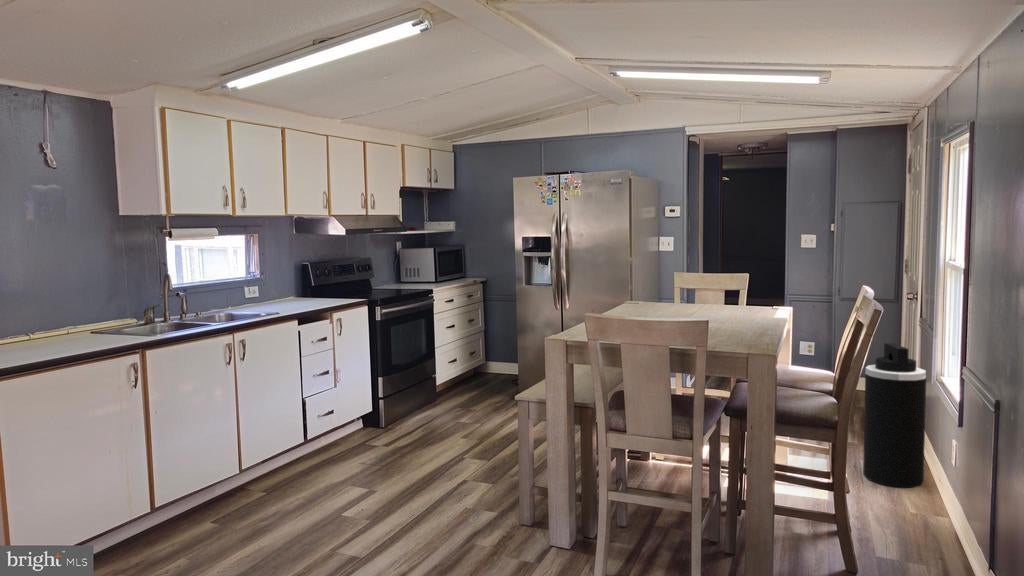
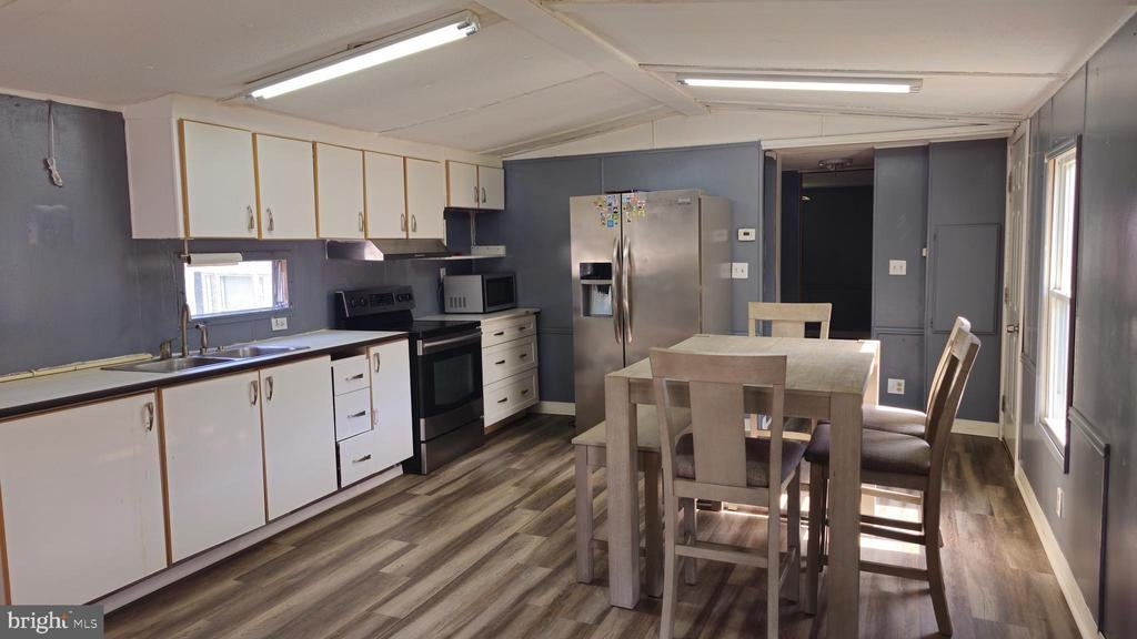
- trash can [862,342,927,488]
